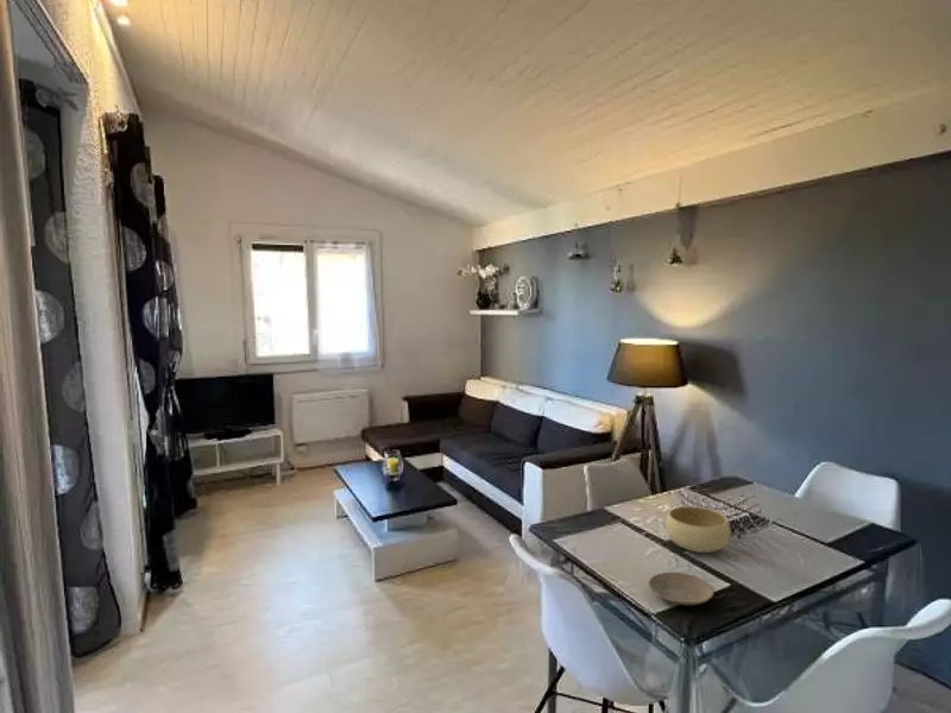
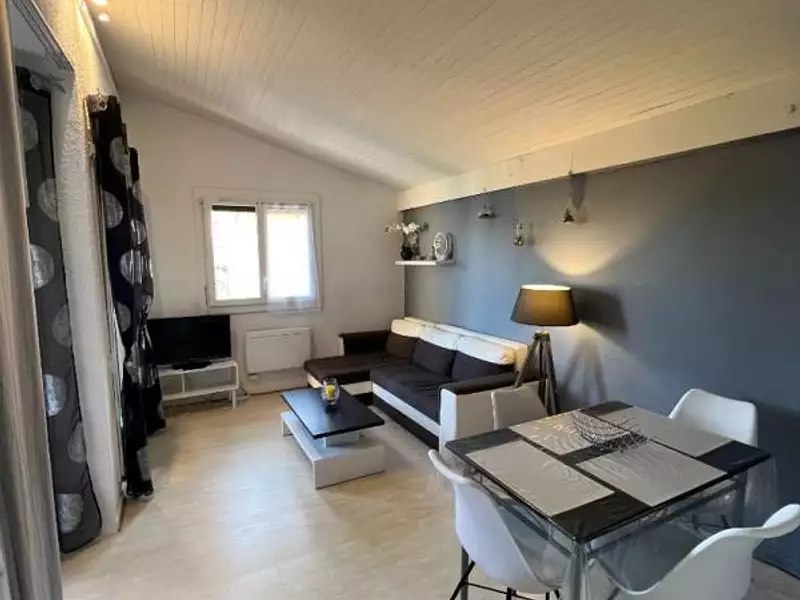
- bowl [665,505,732,554]
- plate [648,572,714,606]
